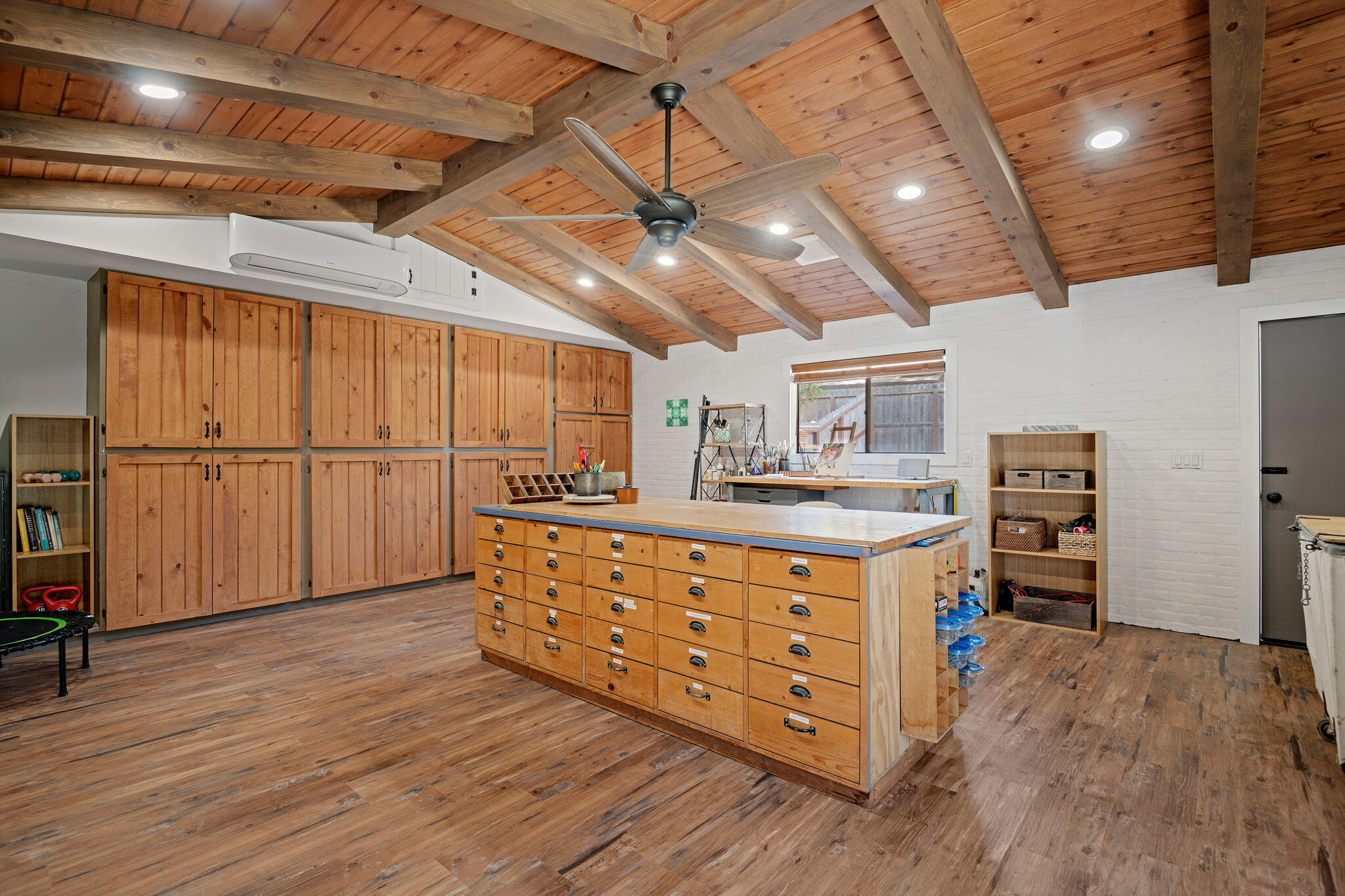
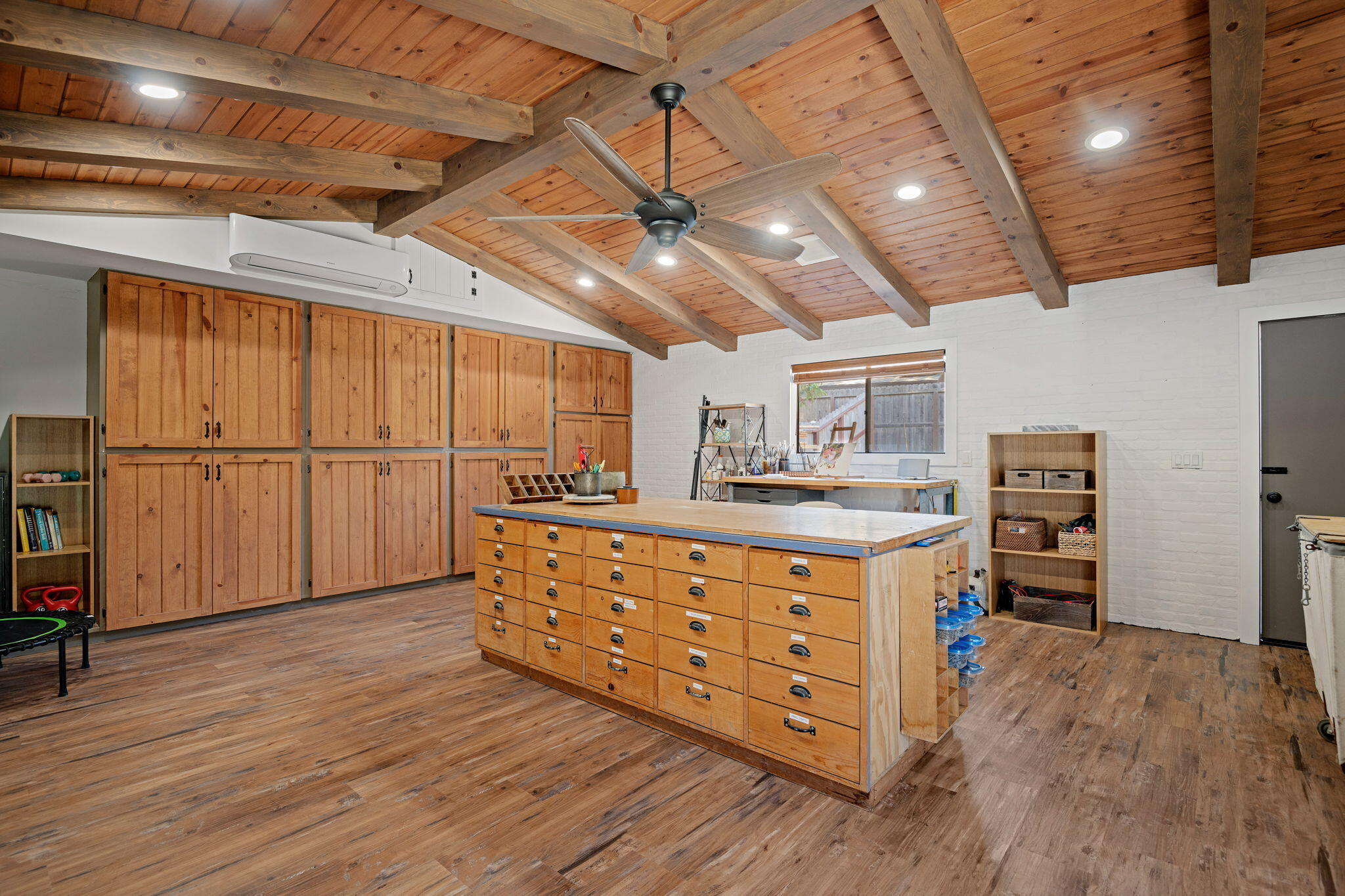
- wall art [666,398,689,427]
